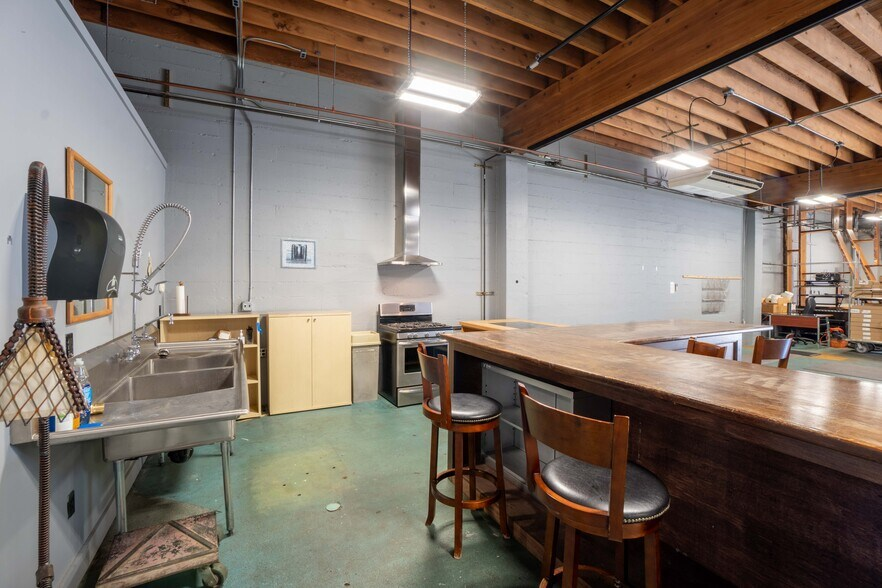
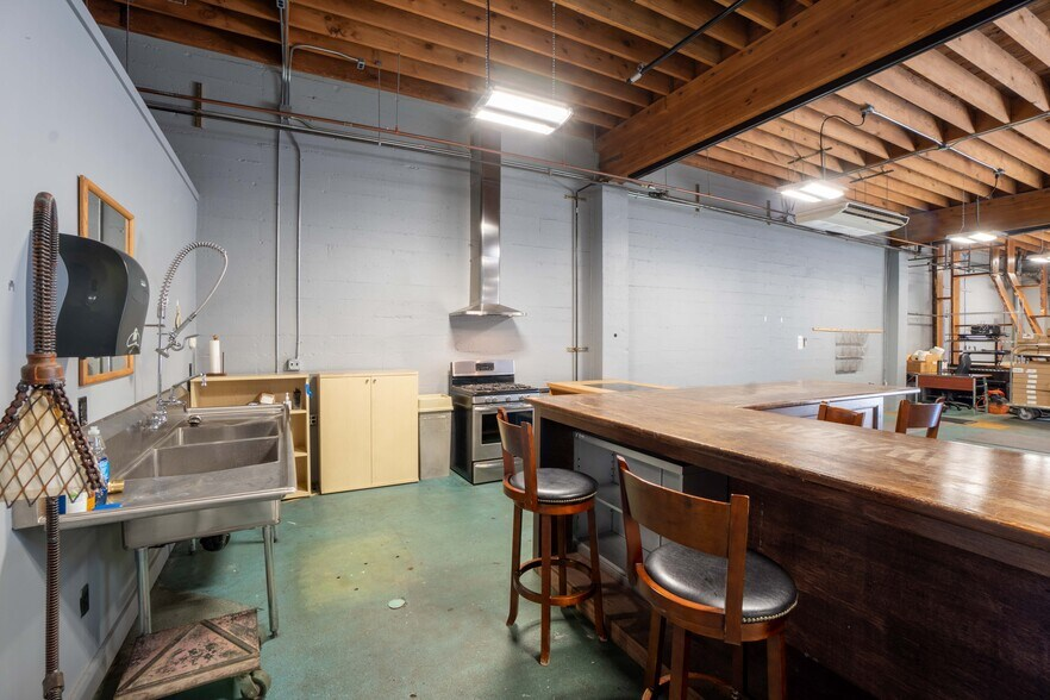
- wall art [280,237,318,270]
